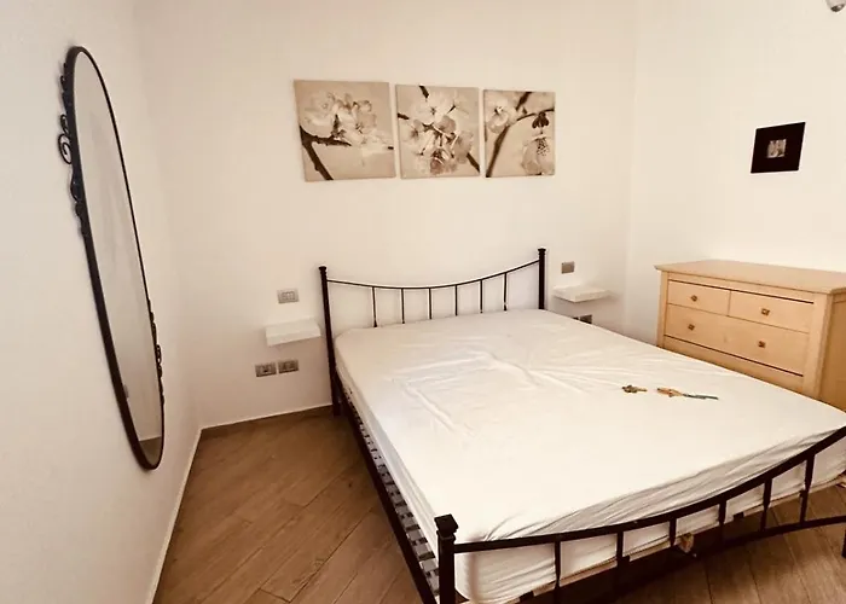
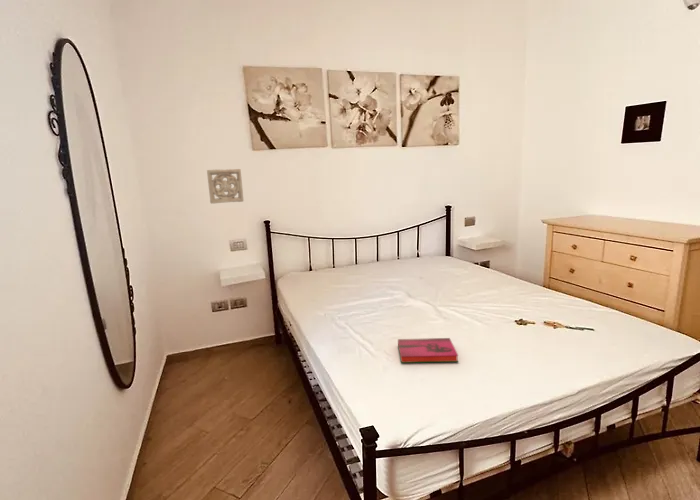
+ wall ornament [206,168,245,205]
+ hardback book [397,337,459,364]
